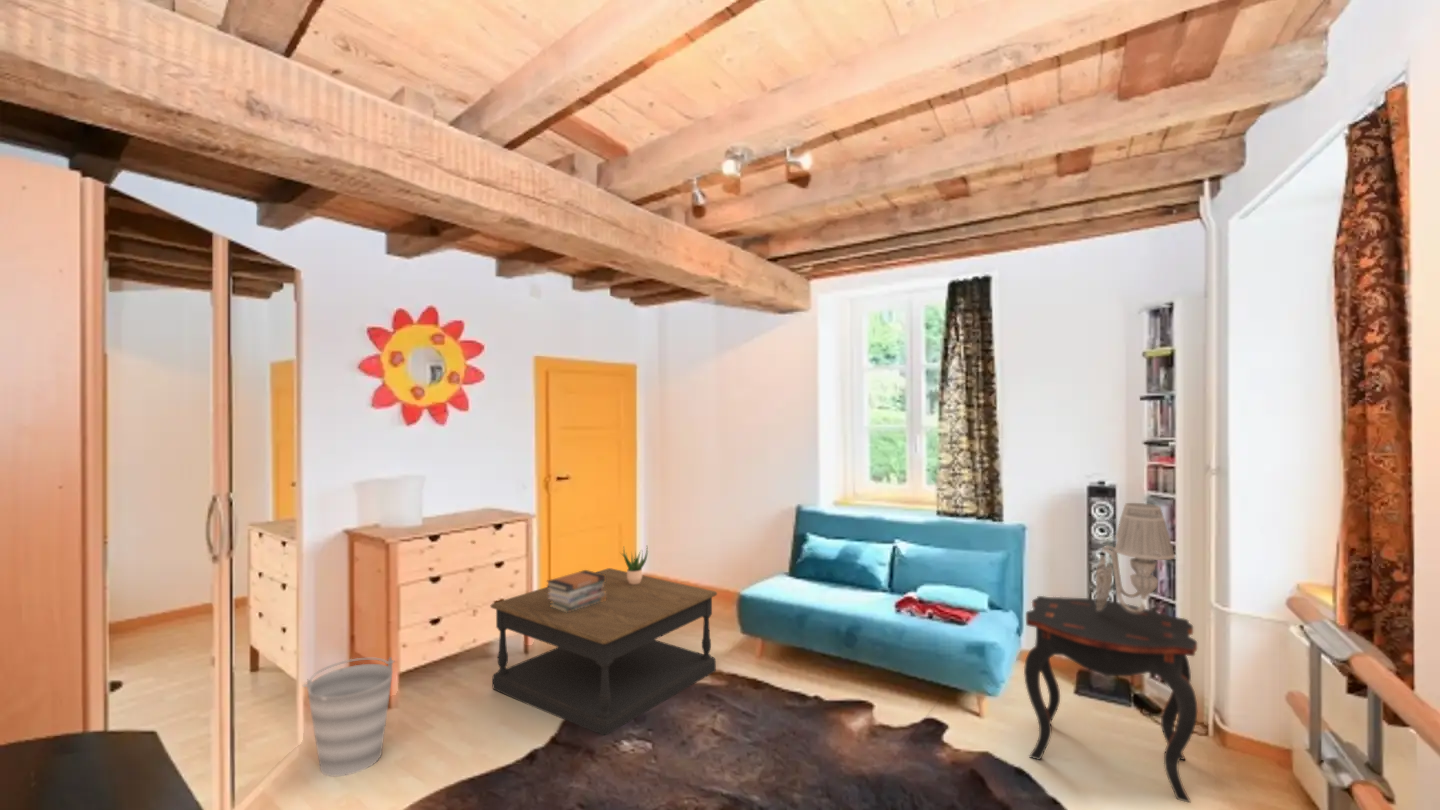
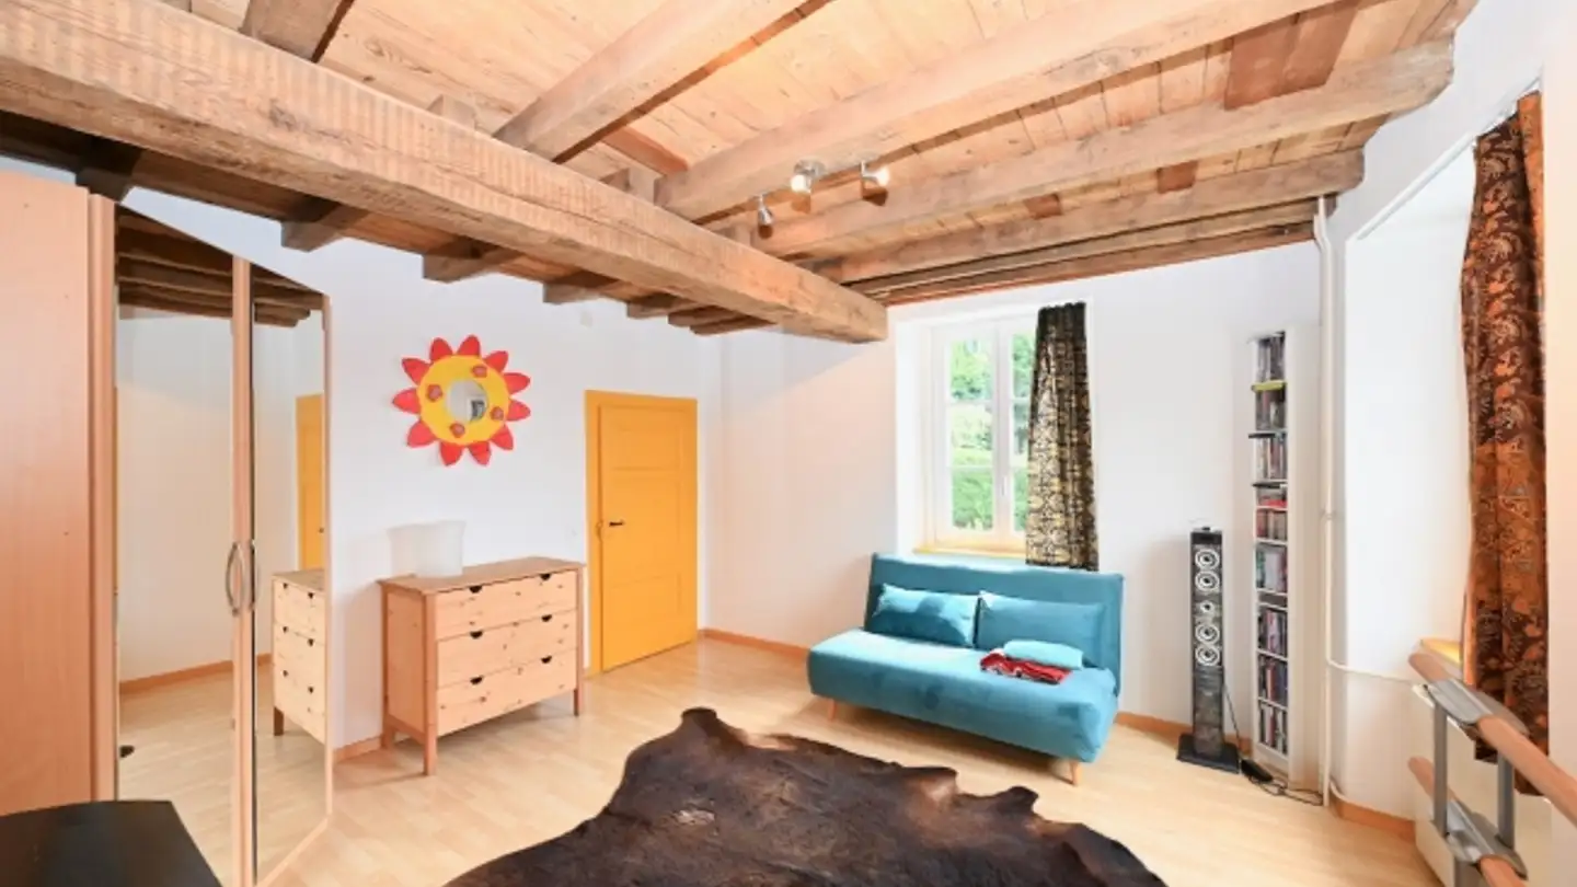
- side table [1023,595,1198,804]
- coffee table [489,567,718,736]
- potted plant [619,546,649,584]
- bucket [302,656,395,777]
- book stack [545,569,606,613]
- wall sconce [1095,502,1176,613]
